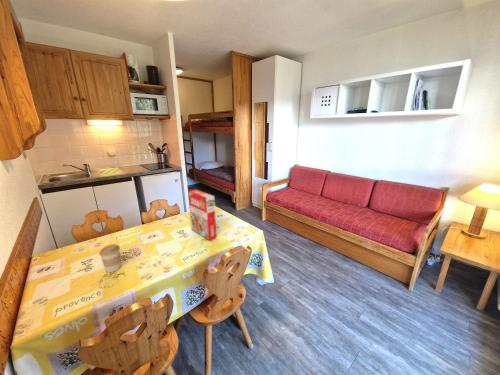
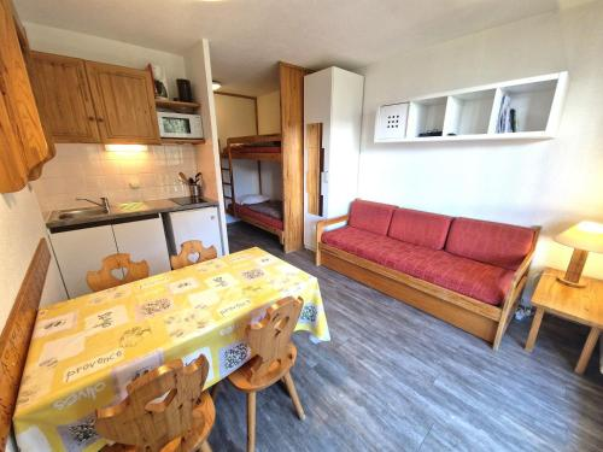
- cereal box [187,188,217,241]
- coffee cup [98,243,122,273]
